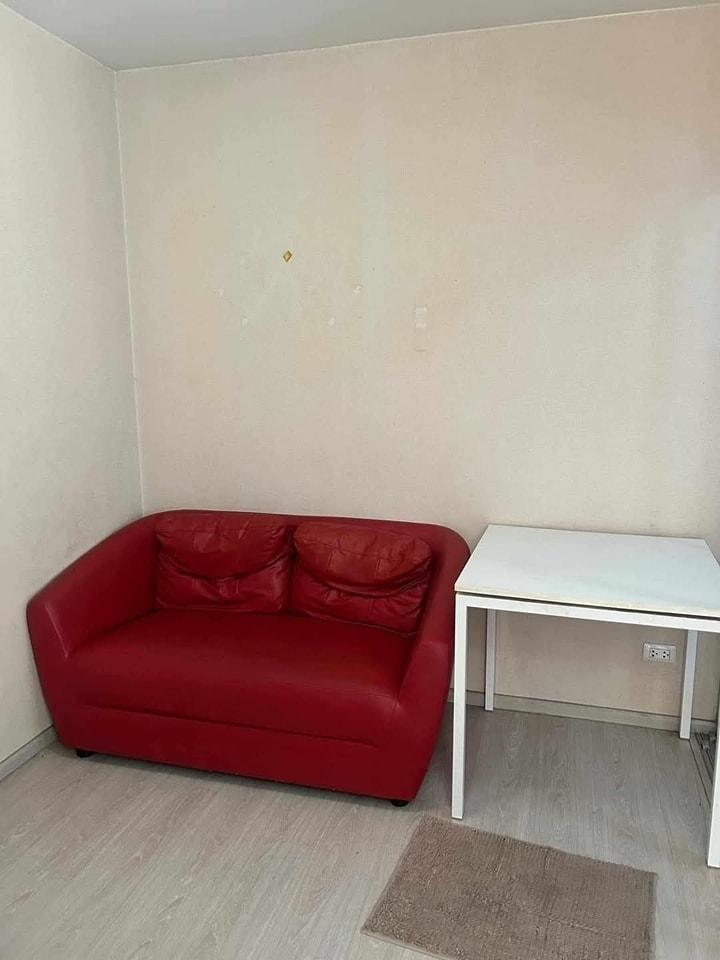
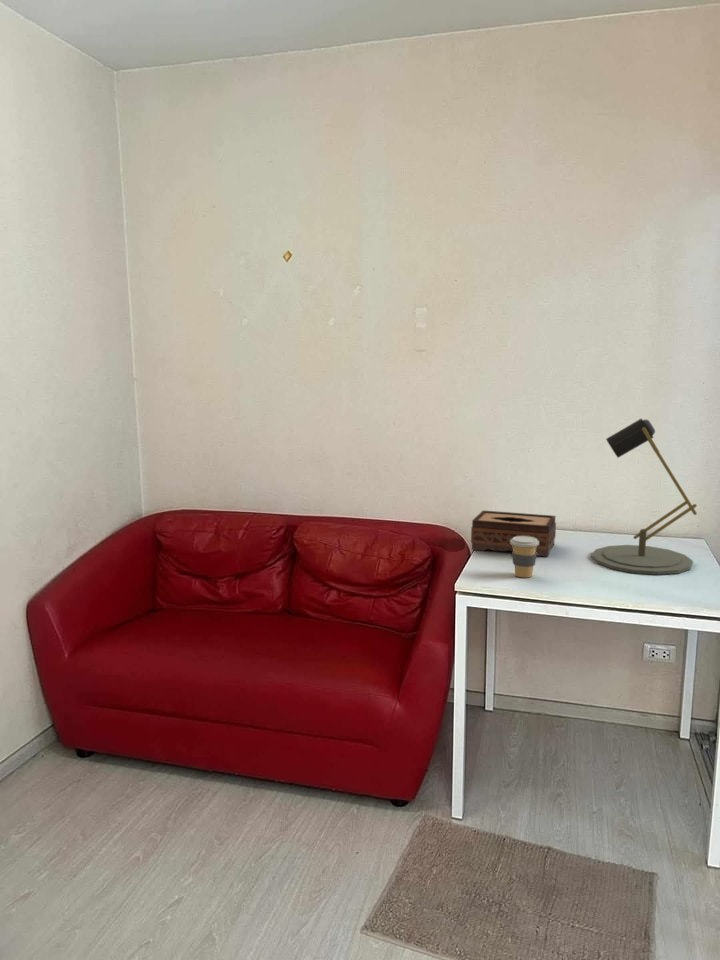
+ tissue box [470,509,557,558]
+ desk lamp [591,418,698,576]
+ coffee cup [510,536,539,578]
